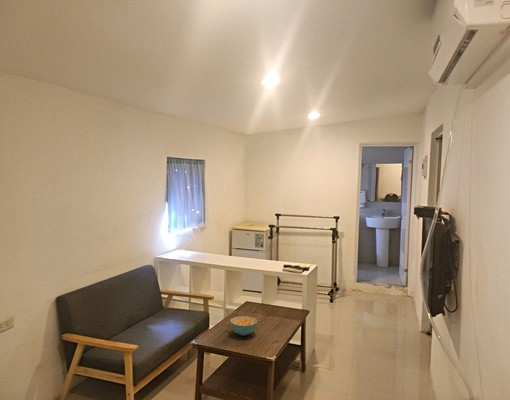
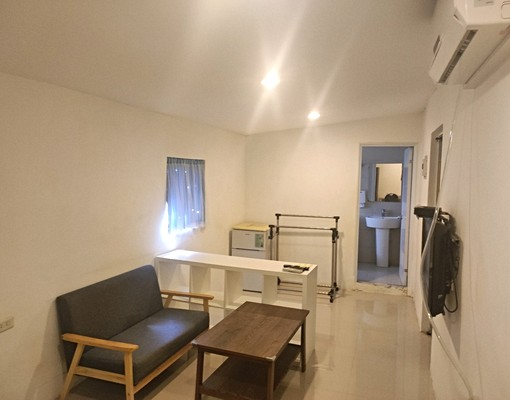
- cereal bowl [229,315,258,337]
